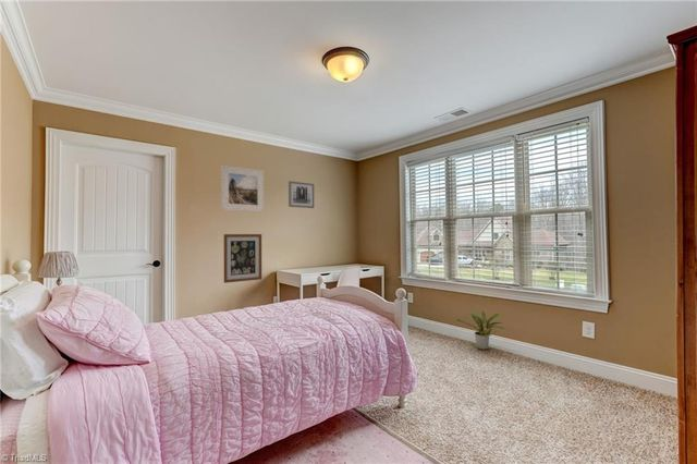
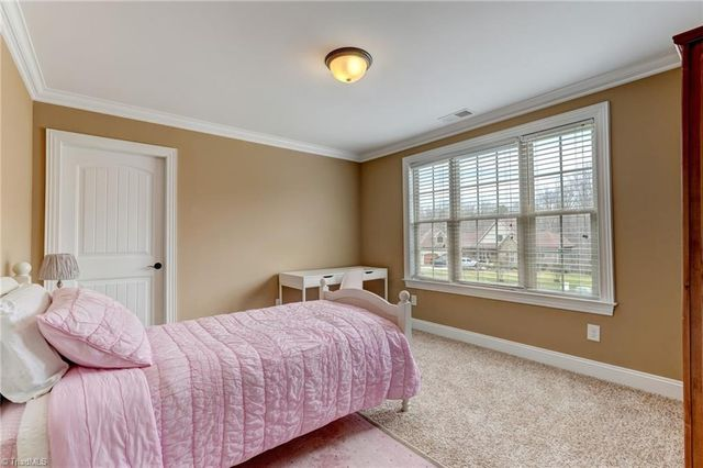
- wall art [223,233,262,284]
- potted plant [456,310,508,351]
- wall art [288,180,315,209]
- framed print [220,164,265,213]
